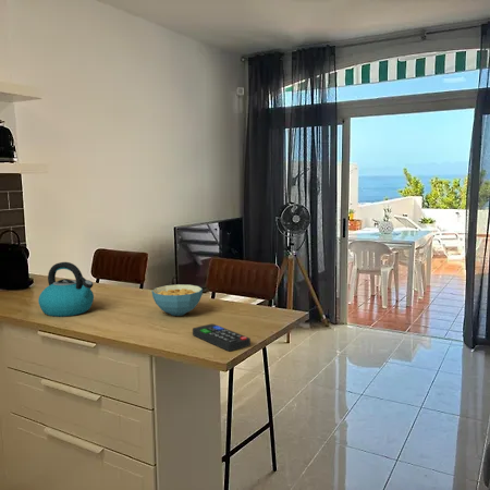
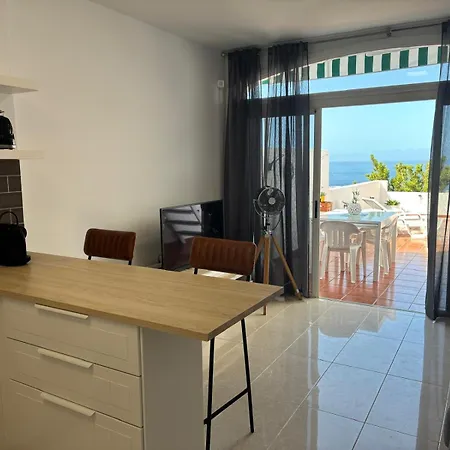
- kettle [37,261,95,318]
- remote control [192,323,252,352]
- cereal bowl [151,283,204,317]
